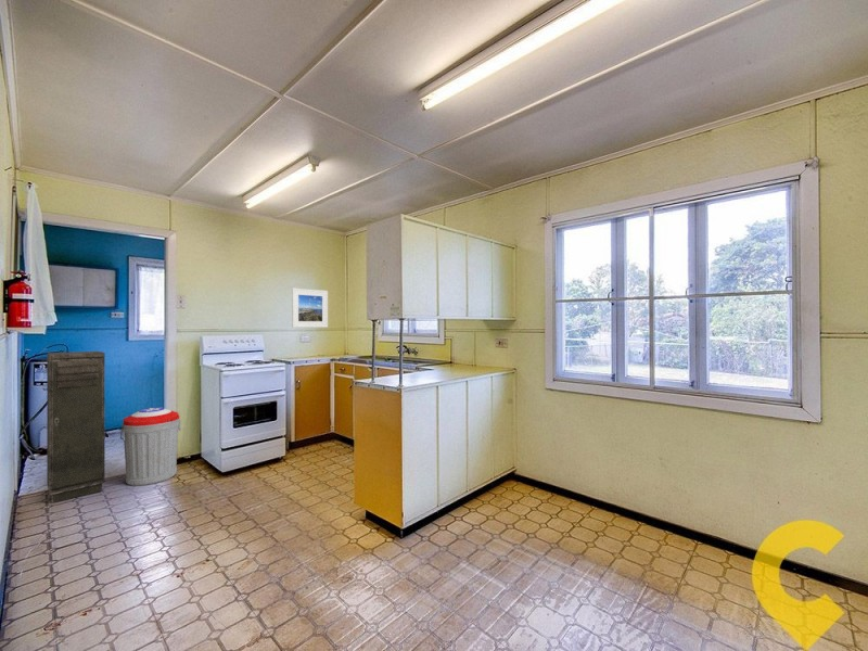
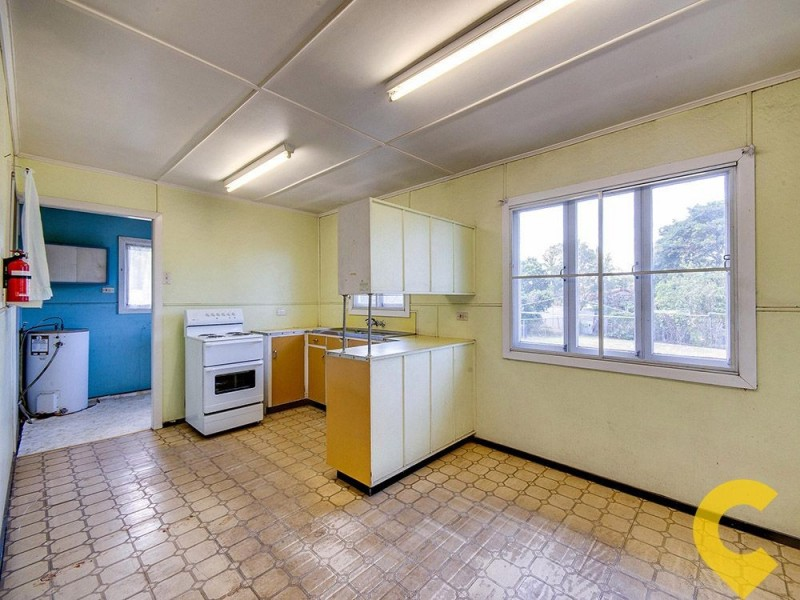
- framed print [291,288,329,329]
- storage cabinet [46,350,106,505]
- trash can [119,407,182,487]
